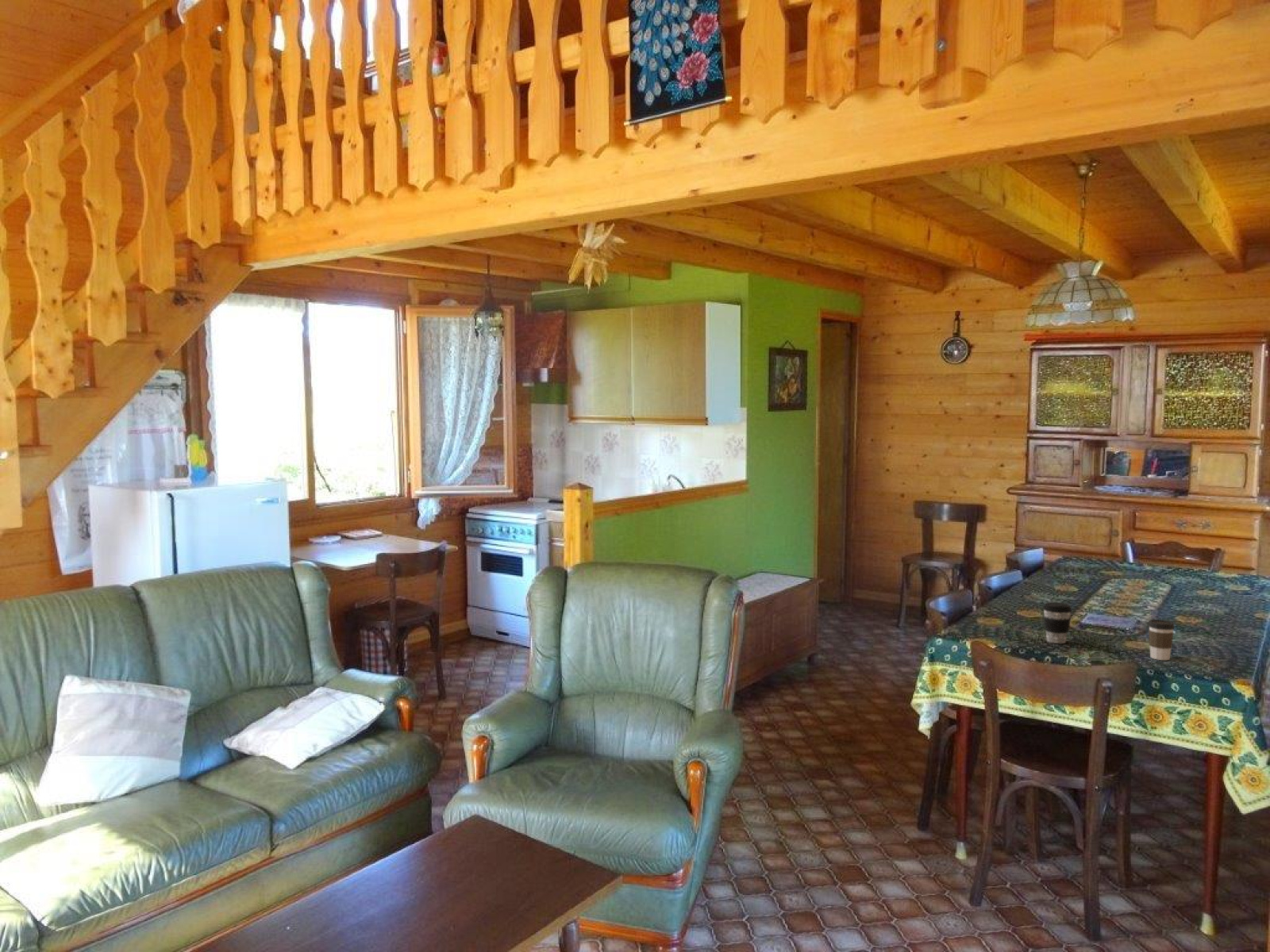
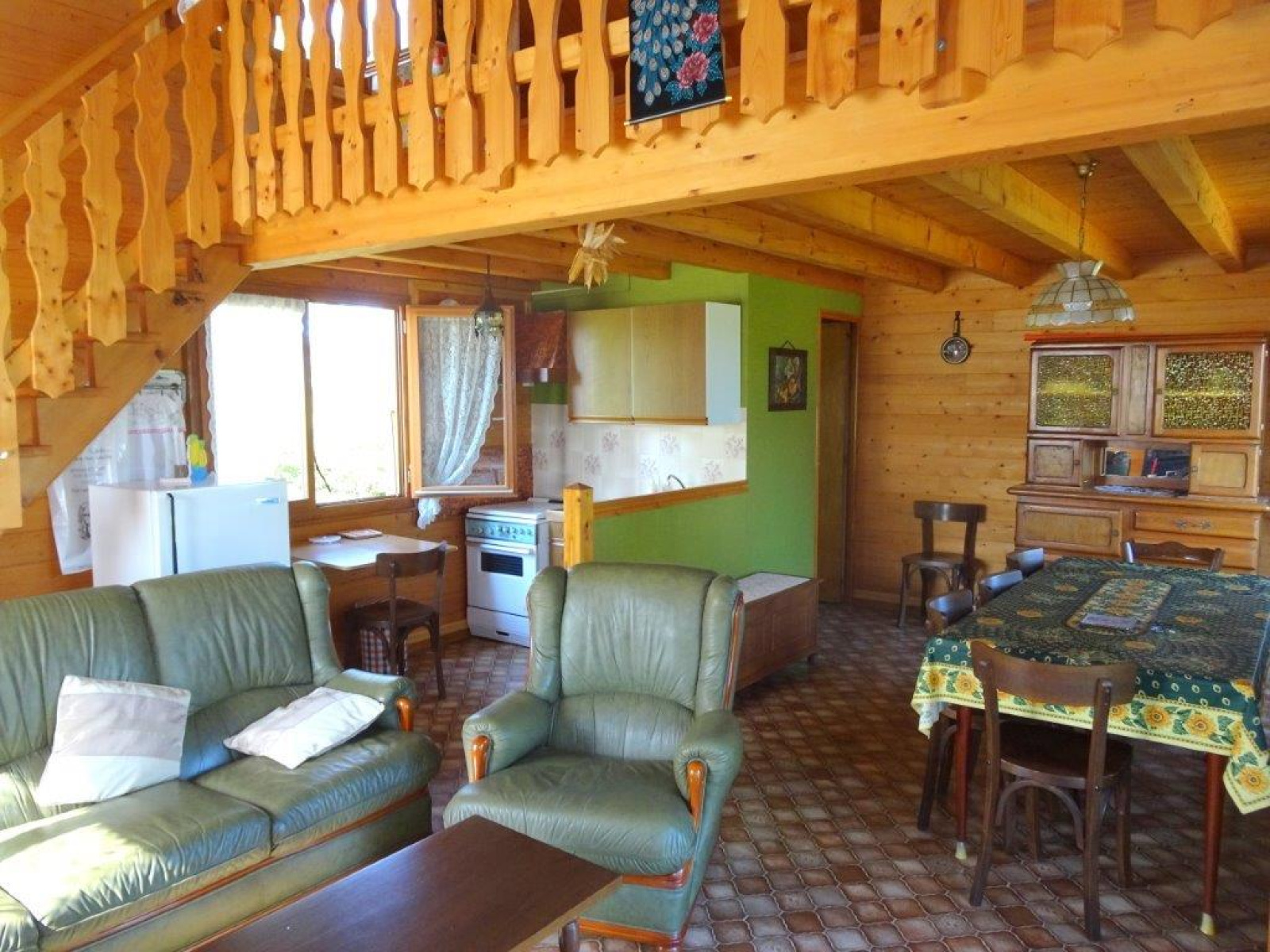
- coffee cup [1042,601,1072,644]
- coffee cup [1148,619,1176,661]
